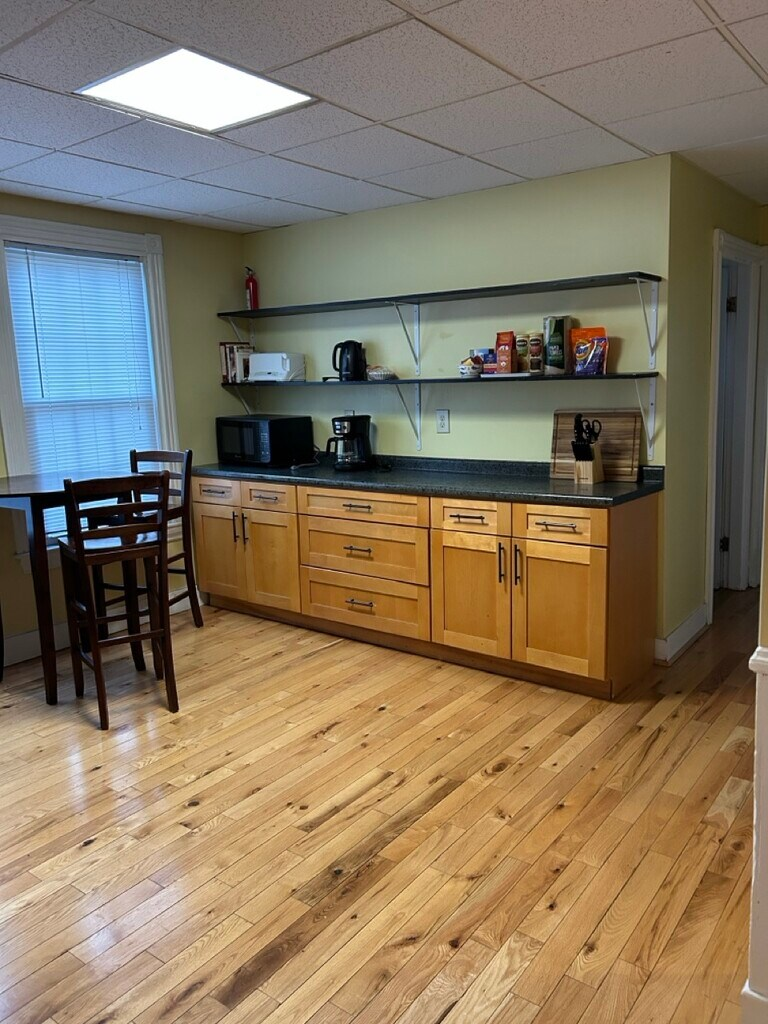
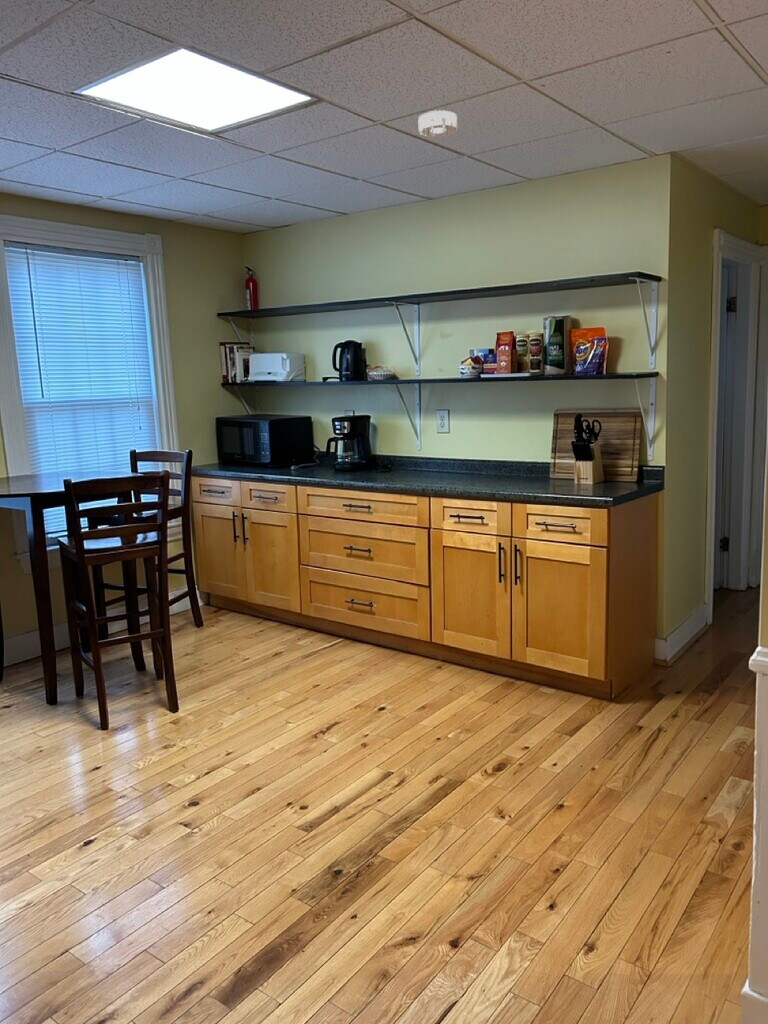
+ smoke detector [417,109,458,138]
